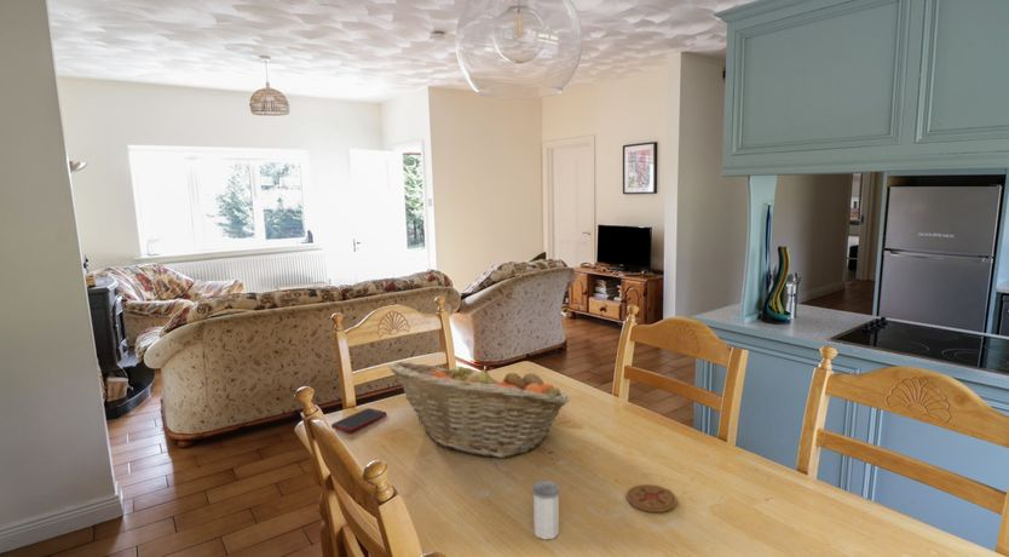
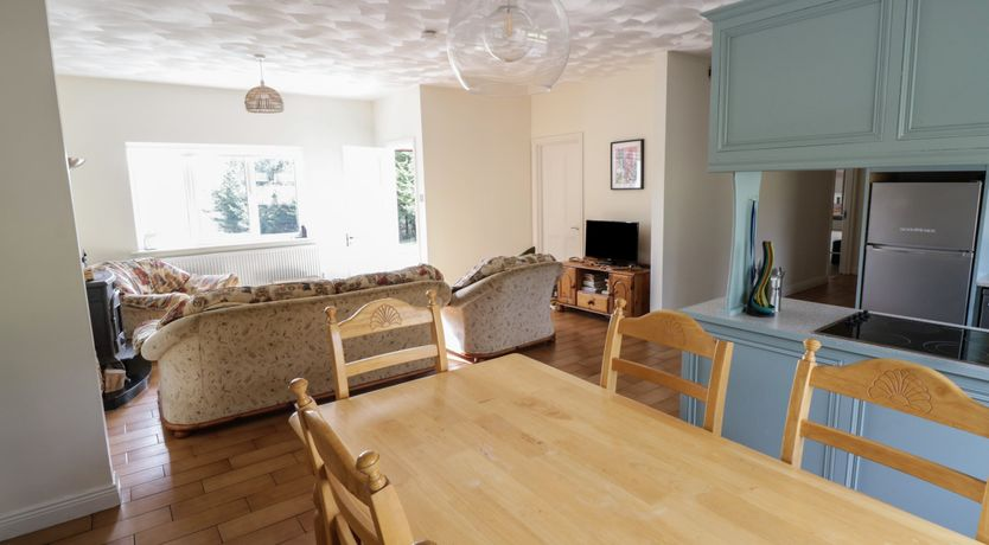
- fruit basket [387,360,571,459]
- coaster [625,483,678,513]
- cell phone [330,407,387,433]
- salt shaker [531,480,561,541]
